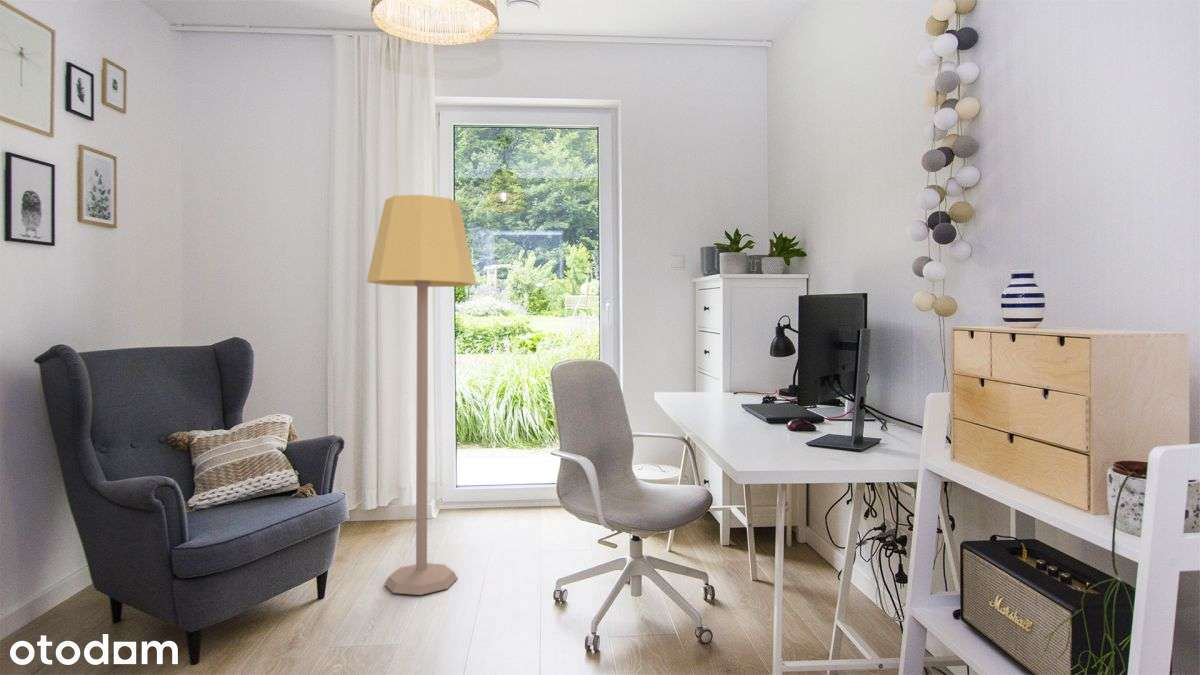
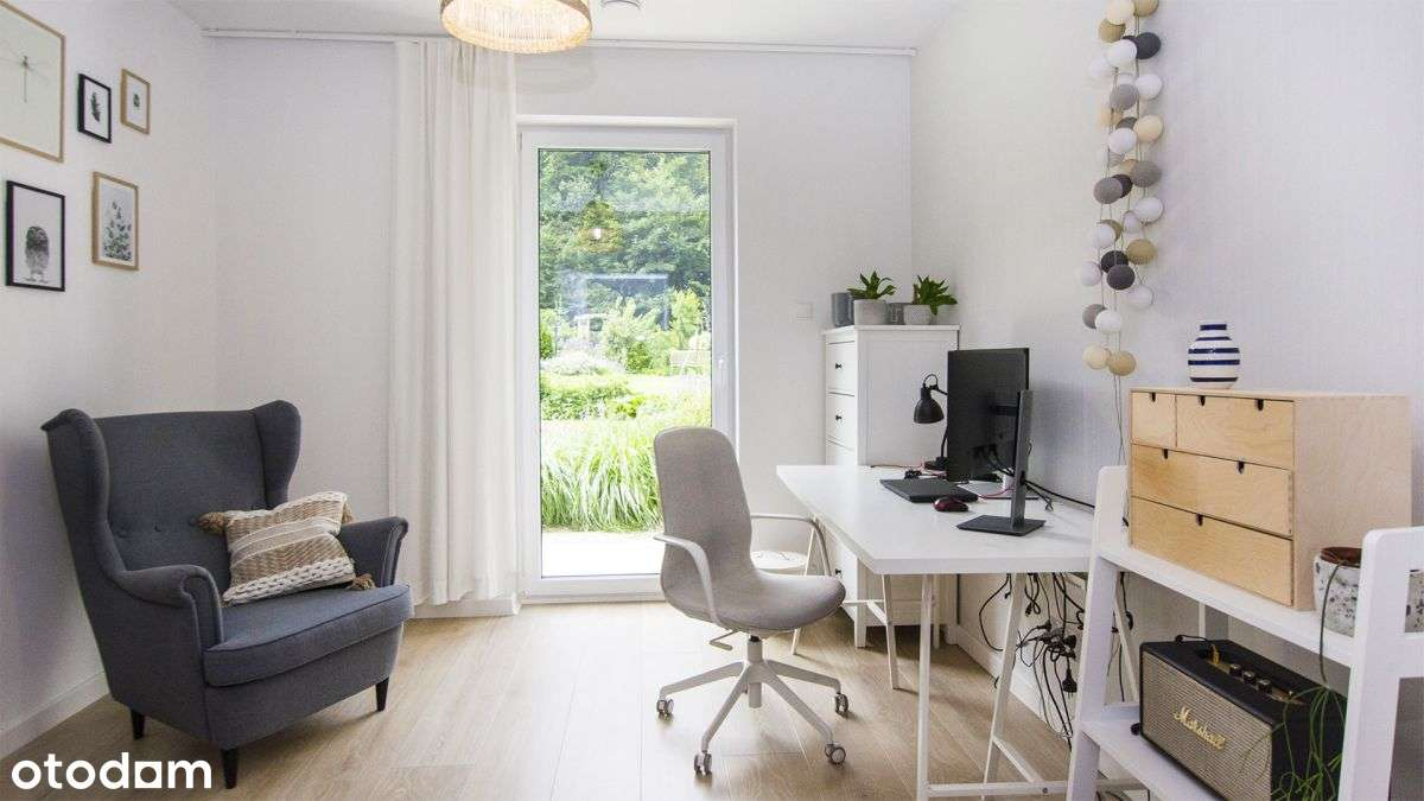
- lamp [365,194,478,596]
